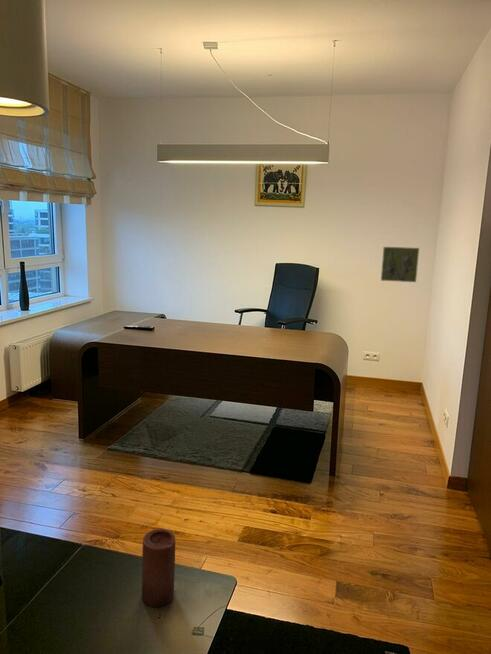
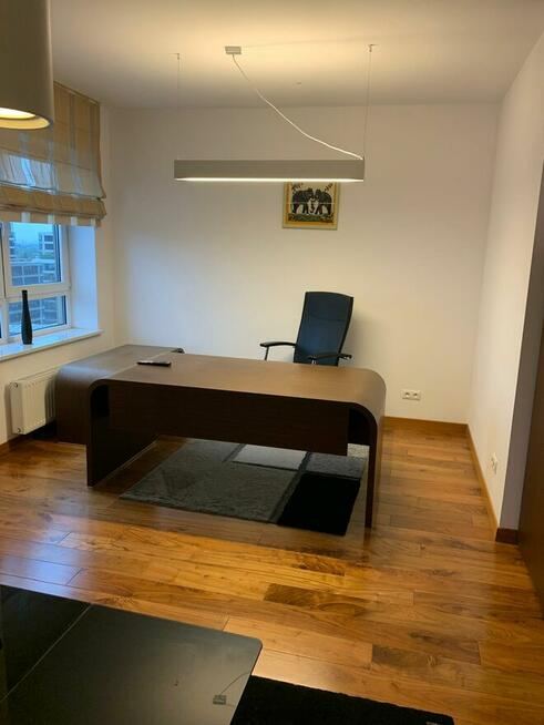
- candle [141,528,176,608]
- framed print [380,246,420,283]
